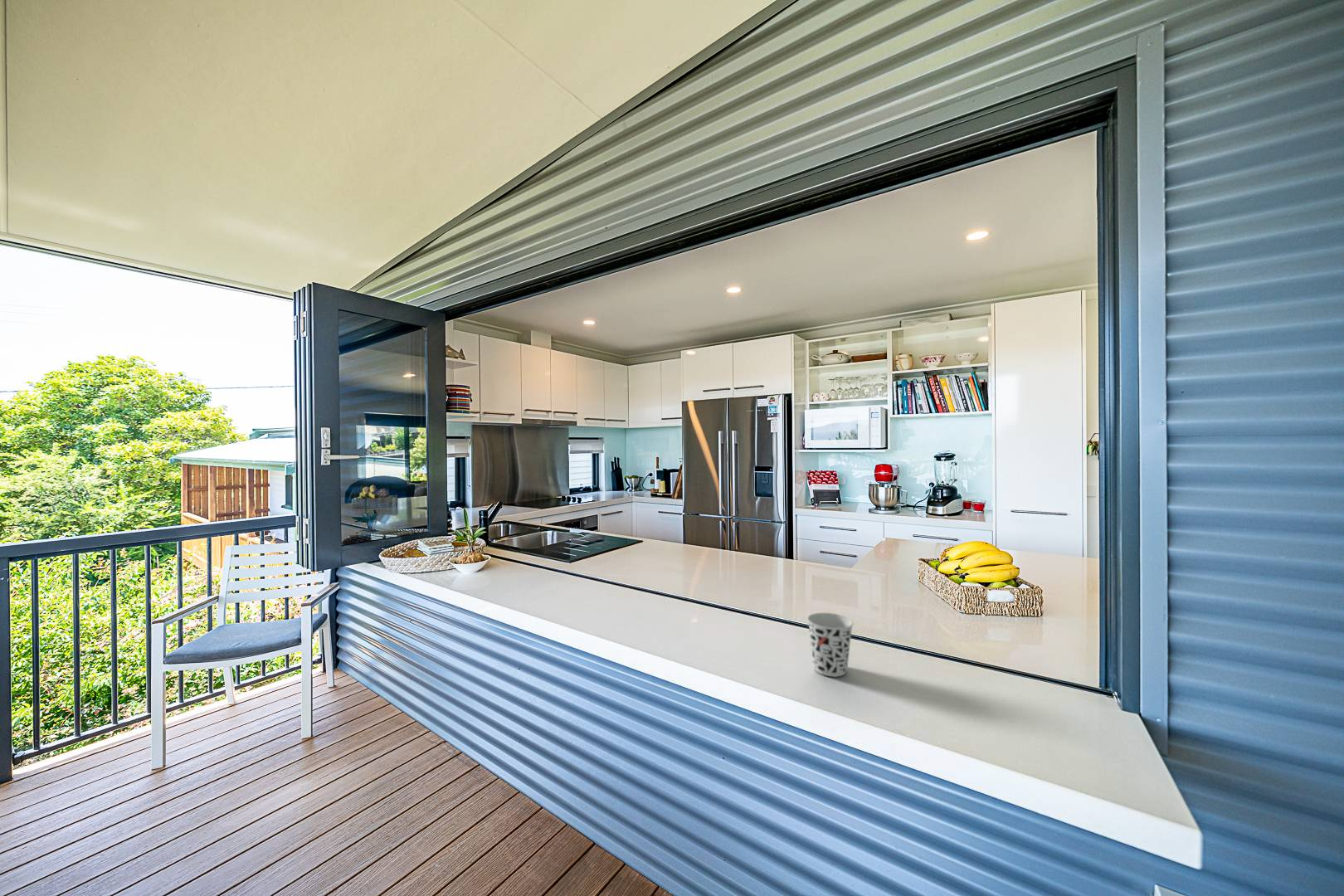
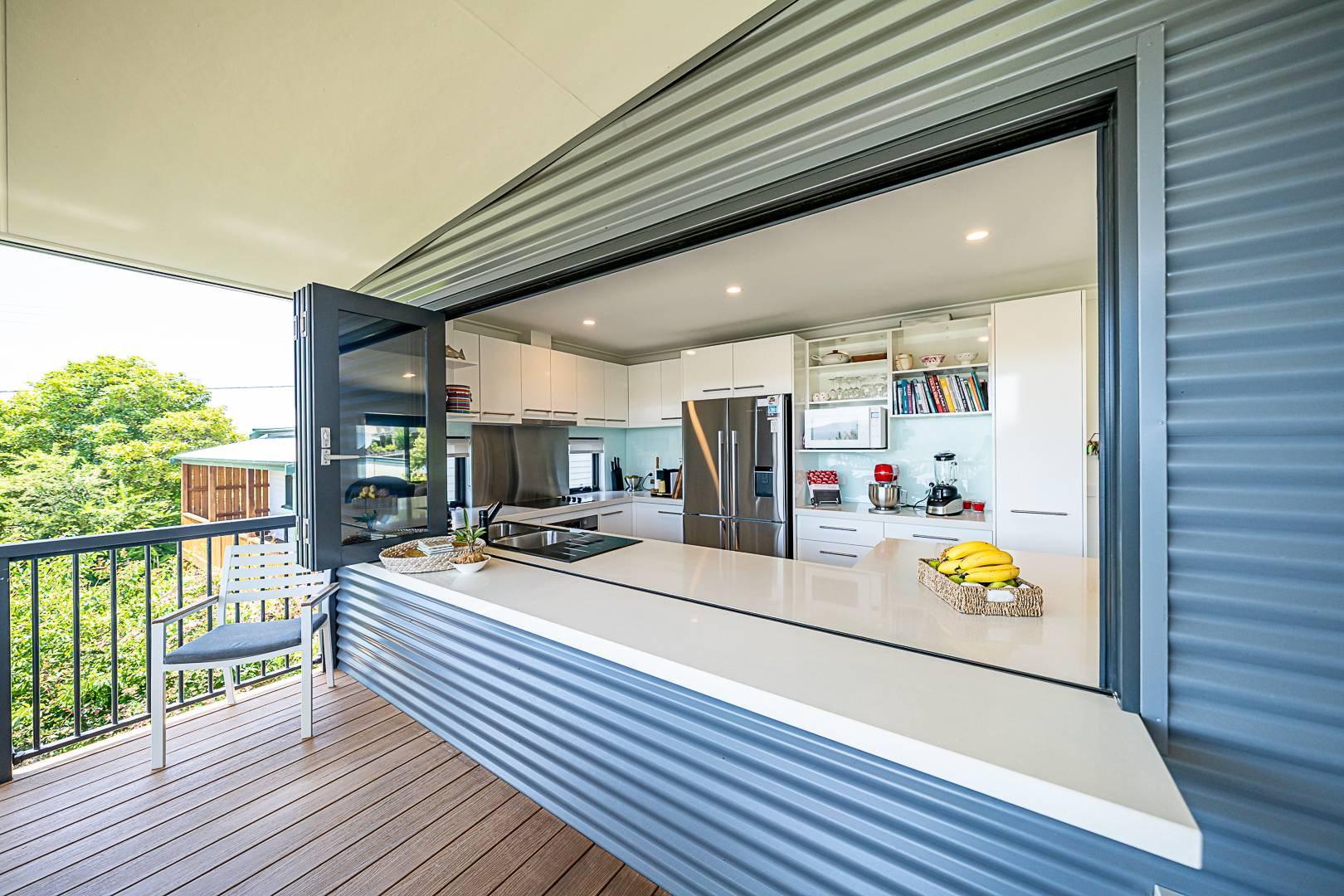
- cup [806,612,855,678]
